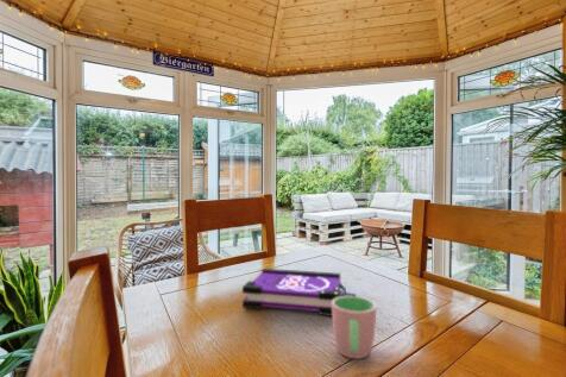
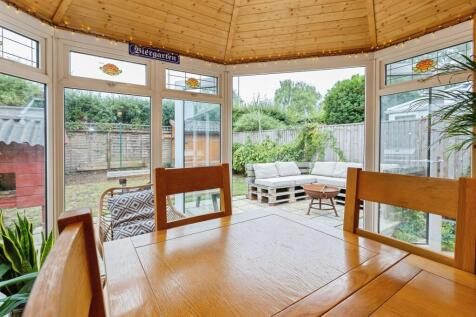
- board game [241,268,357,316]
- cup [332,295,377,360]
